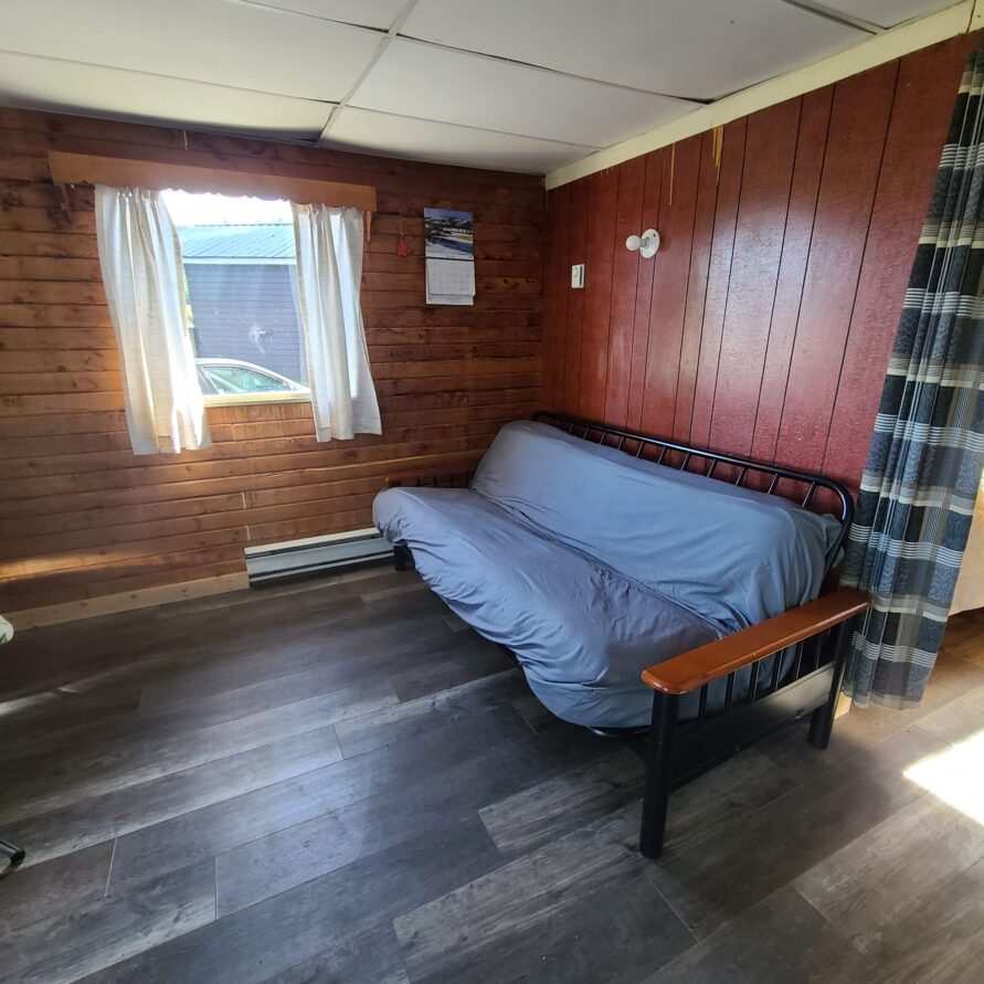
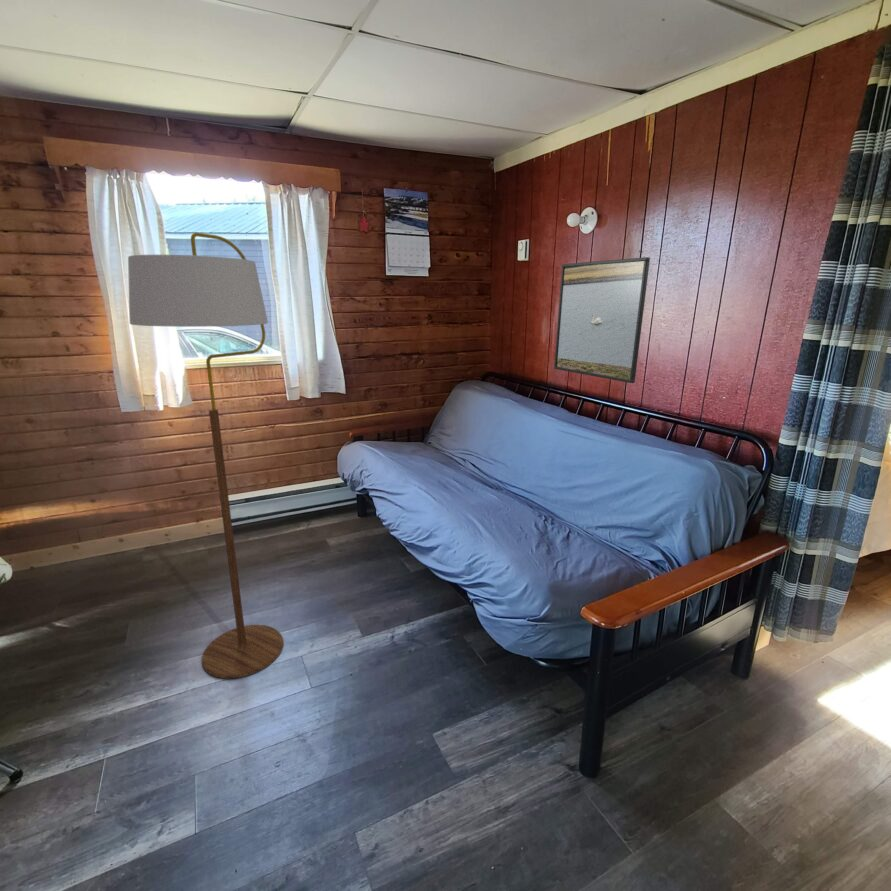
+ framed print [553,256,651,384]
+ floor lamp [127,232,285,679]
